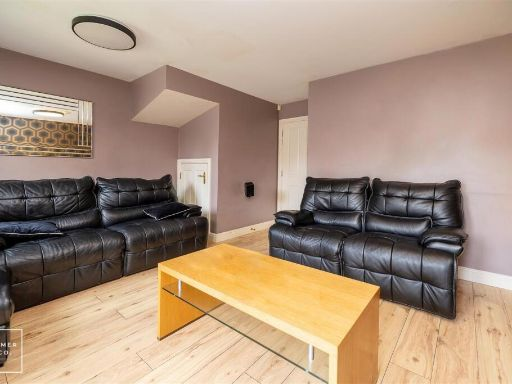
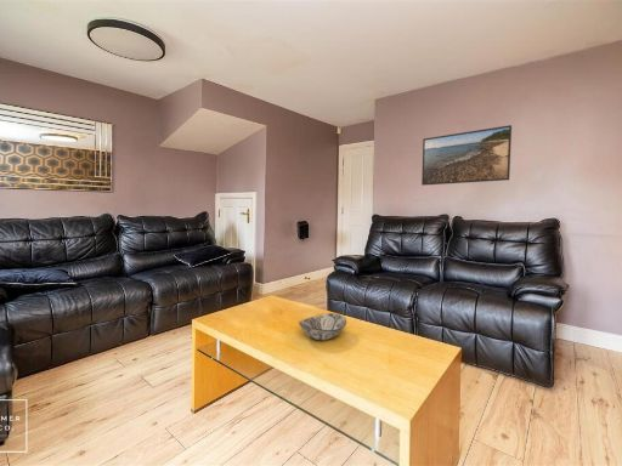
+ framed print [420,124,513,187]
+ decorative bowl [298,312,347,341]
